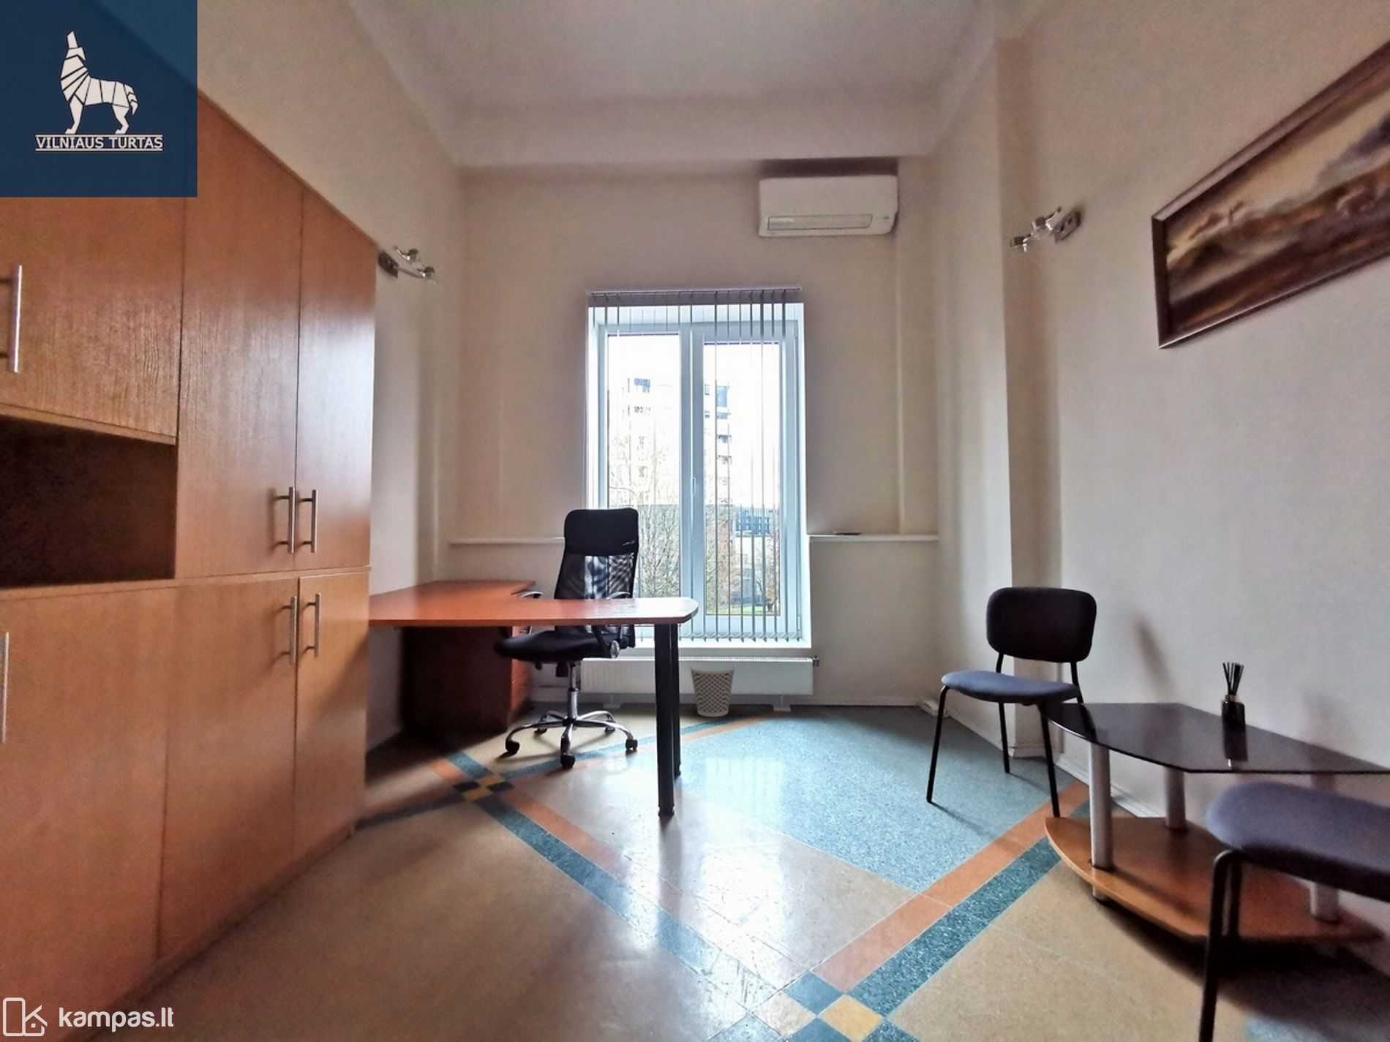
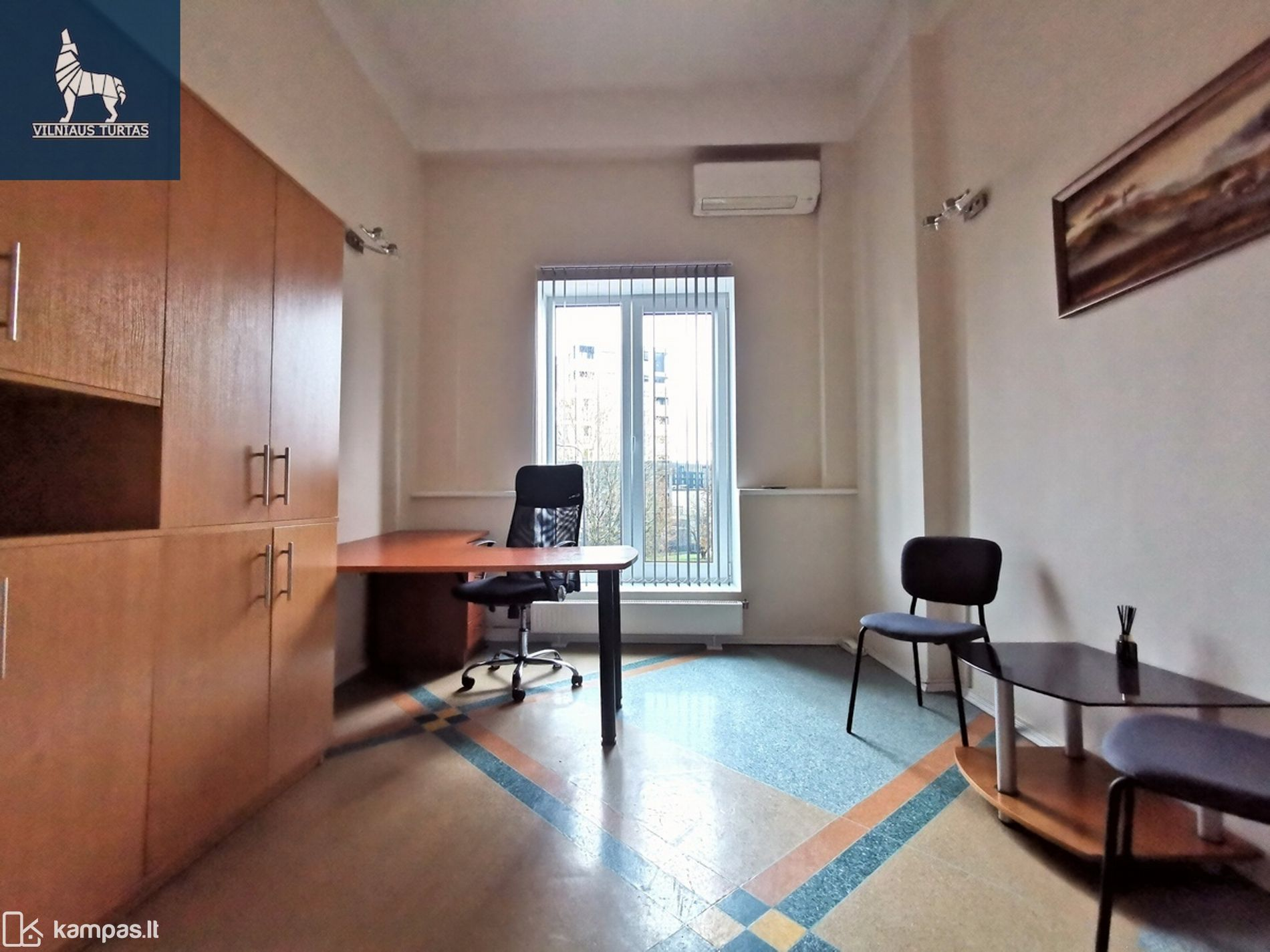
- wastebasket [688,663,737,717]
